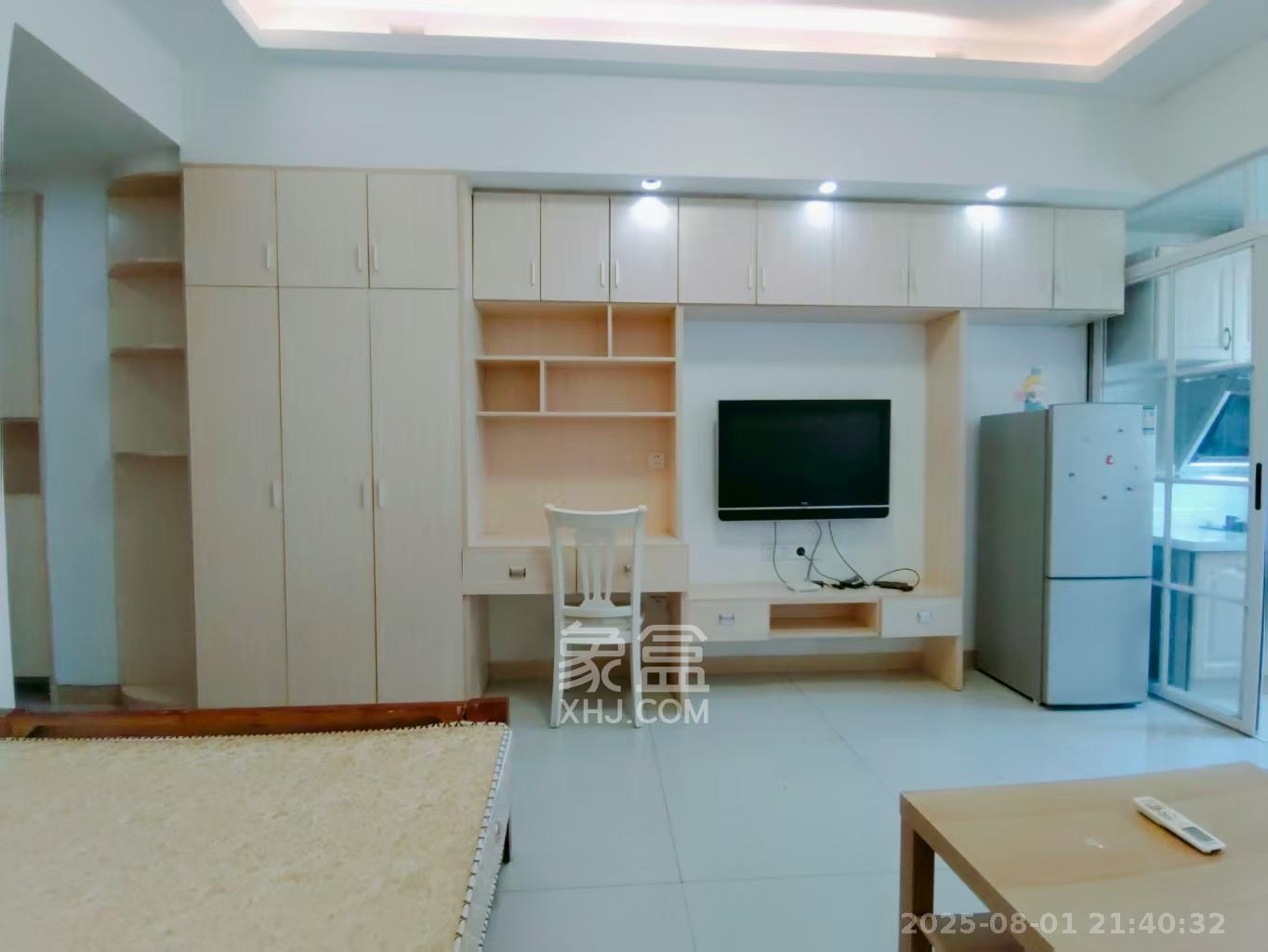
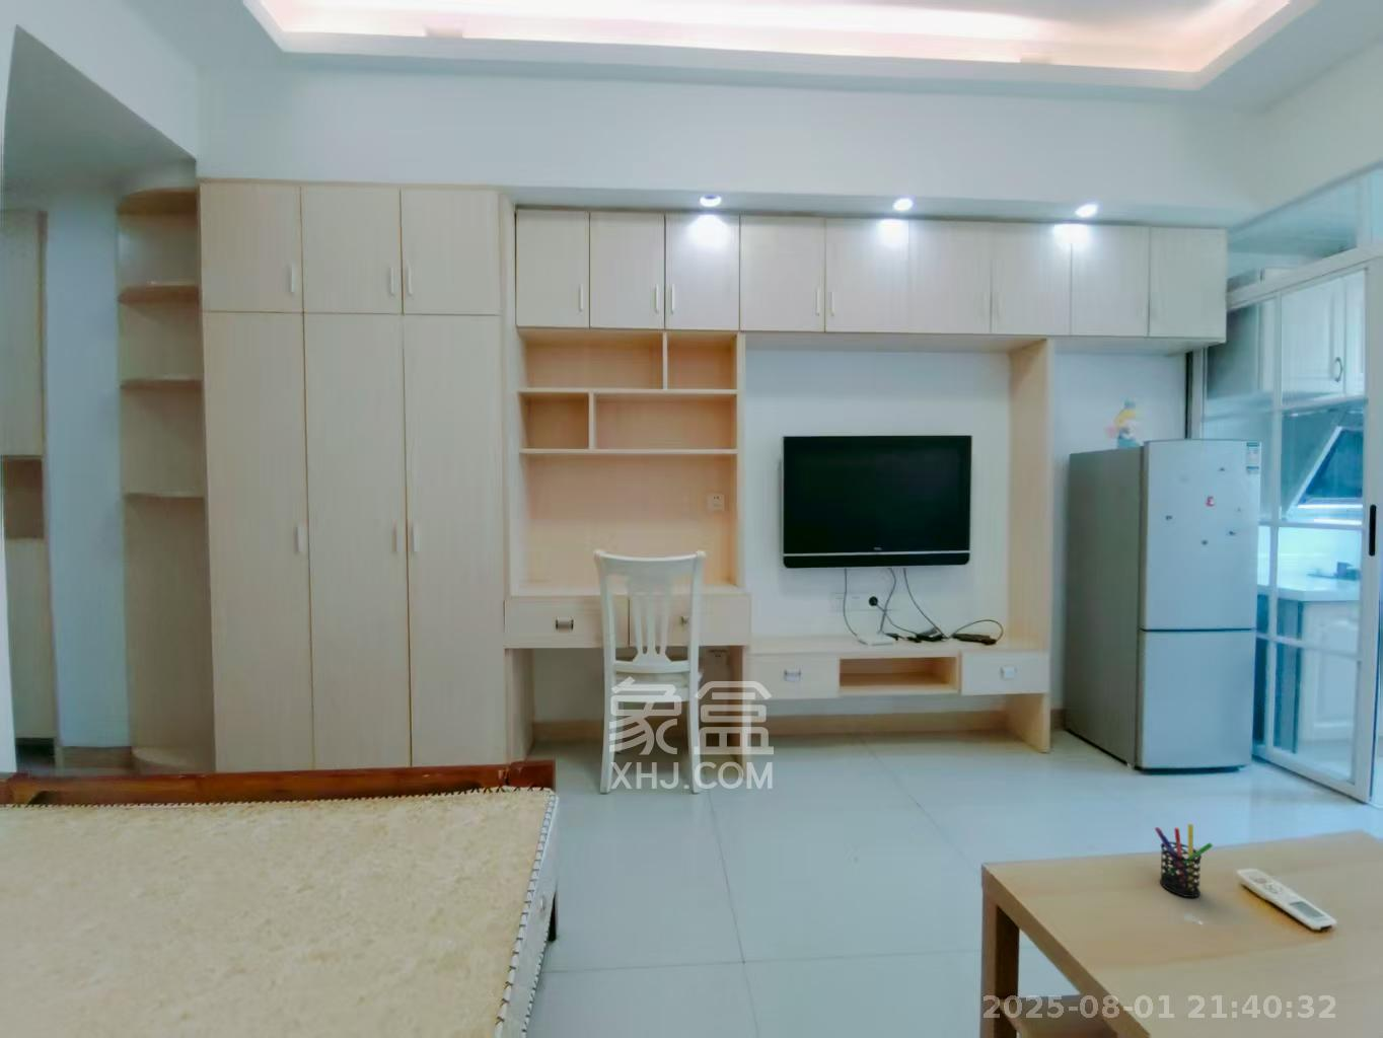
+ pen holder [1154,823,1214,898]
